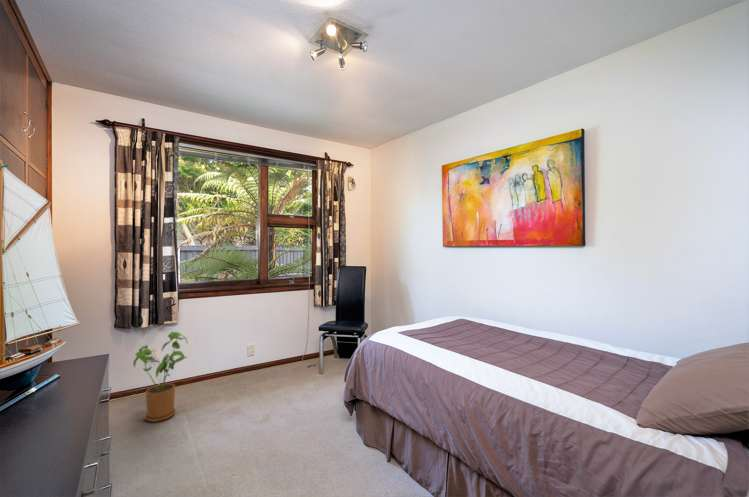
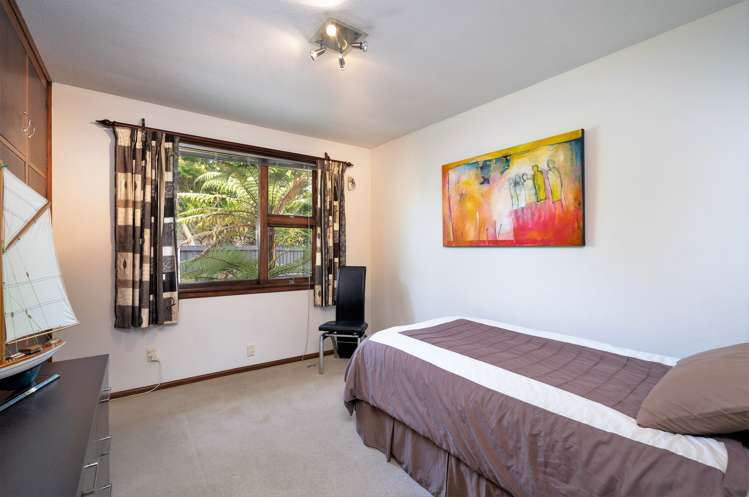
- house plant [132,331,189,423]
